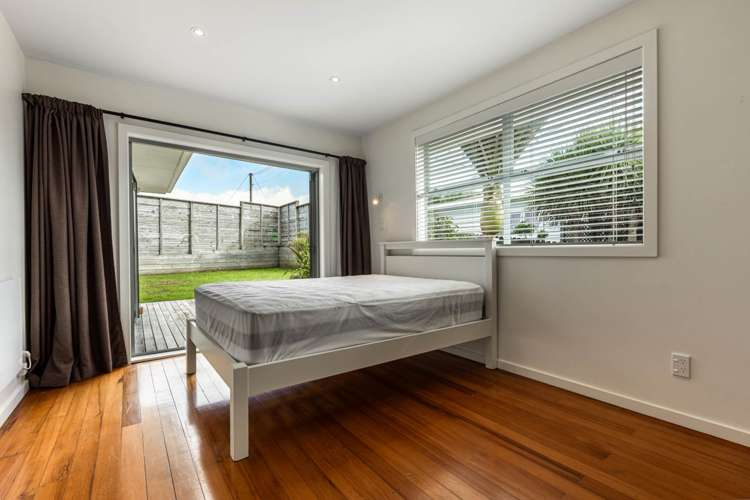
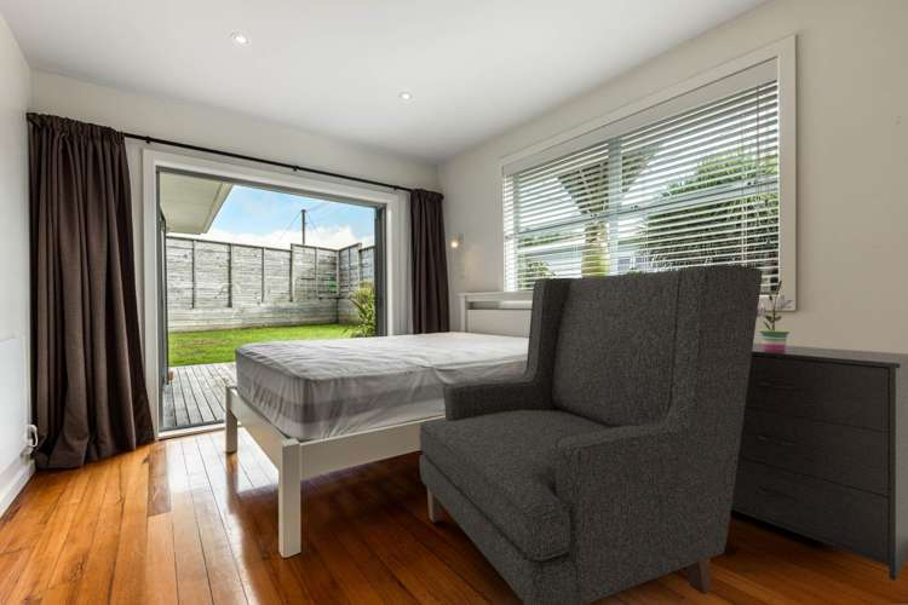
+ dresser [731,342,908,582]
+ chair [418,264,763,605]
+ potted plant [757,280,794,351]
